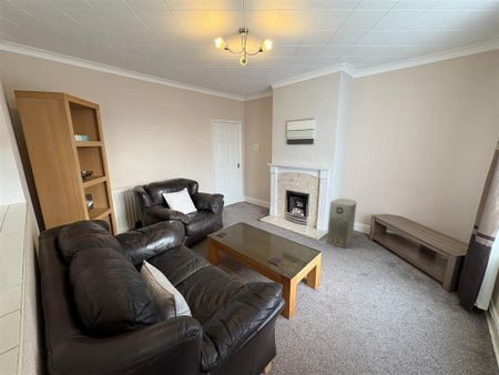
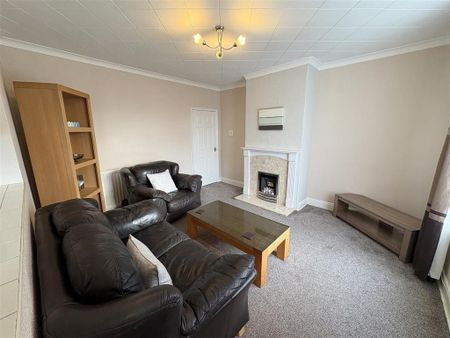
- air purifier [326,197,357,250]
